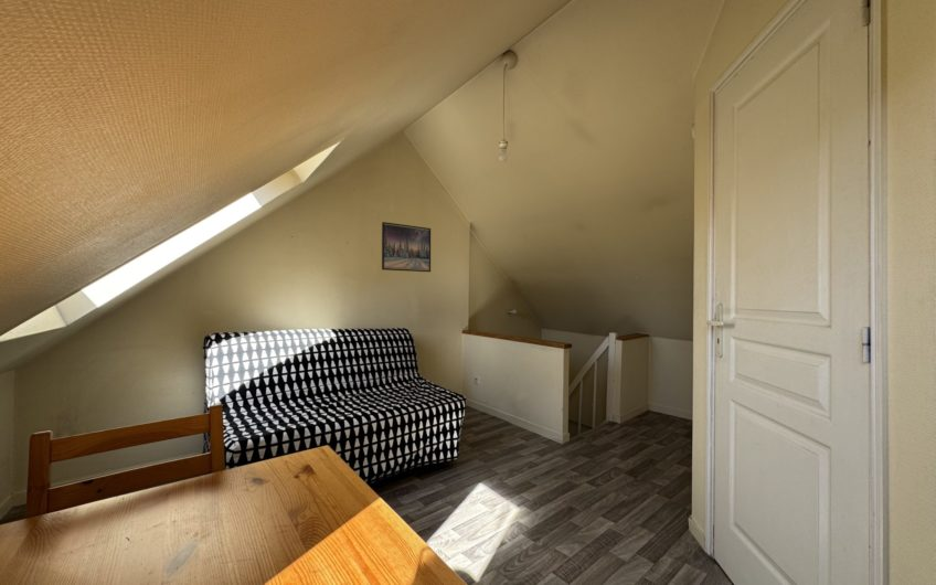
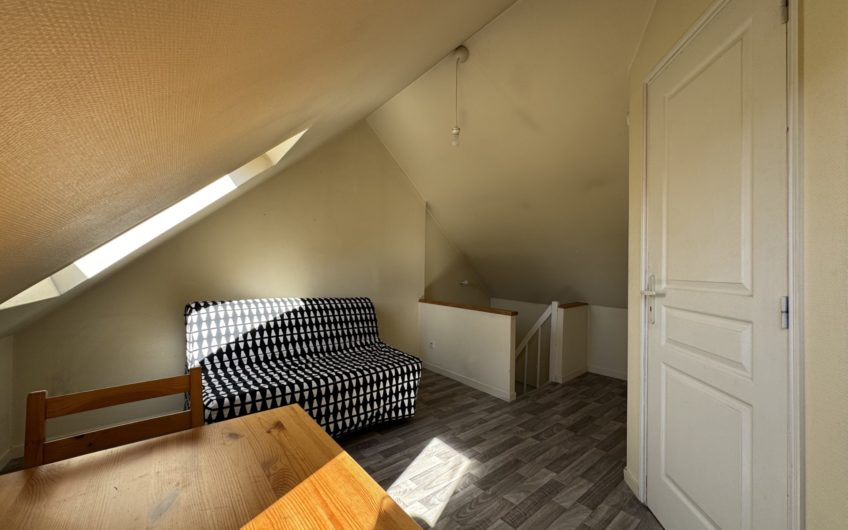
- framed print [381,221,432,273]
